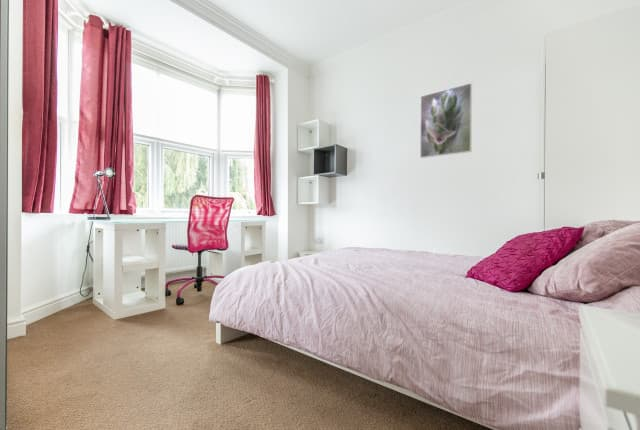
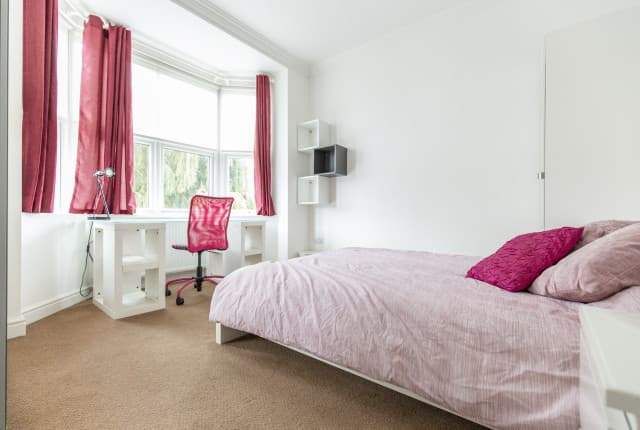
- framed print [419,82,473,159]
